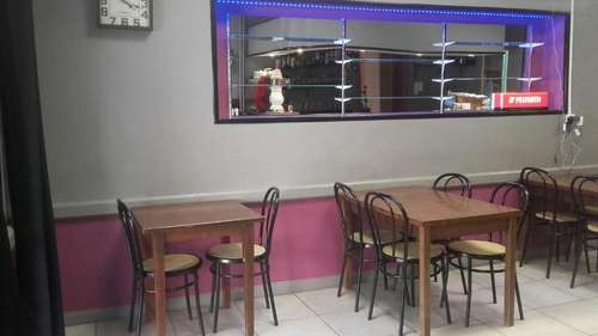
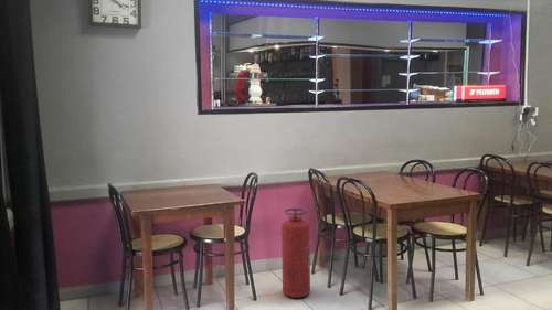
+ fire extinguisher [280,207,311,299]
